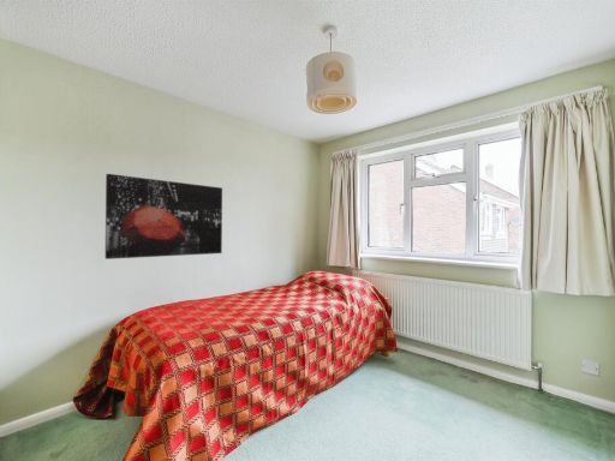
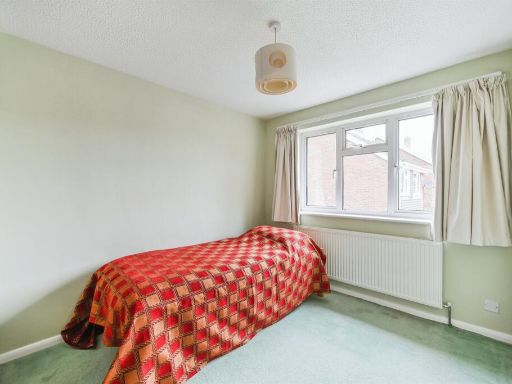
- wall art [105,173,223,261]
